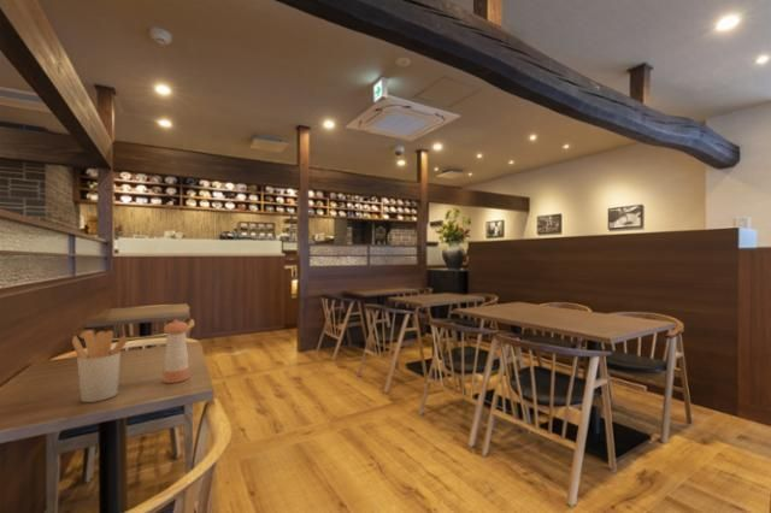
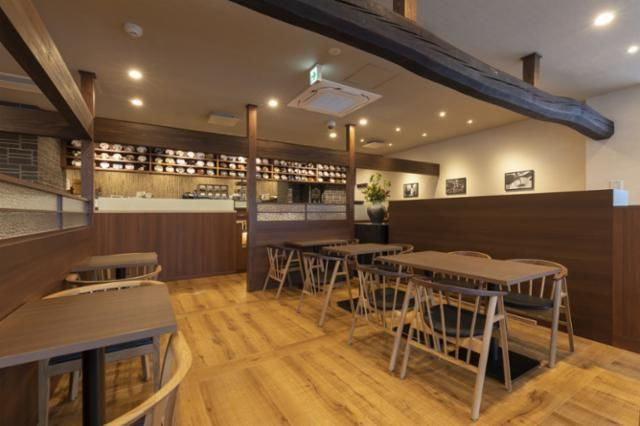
- pepper shaker [163,319,190,384]
- utensil holder [71,330,129,403]
